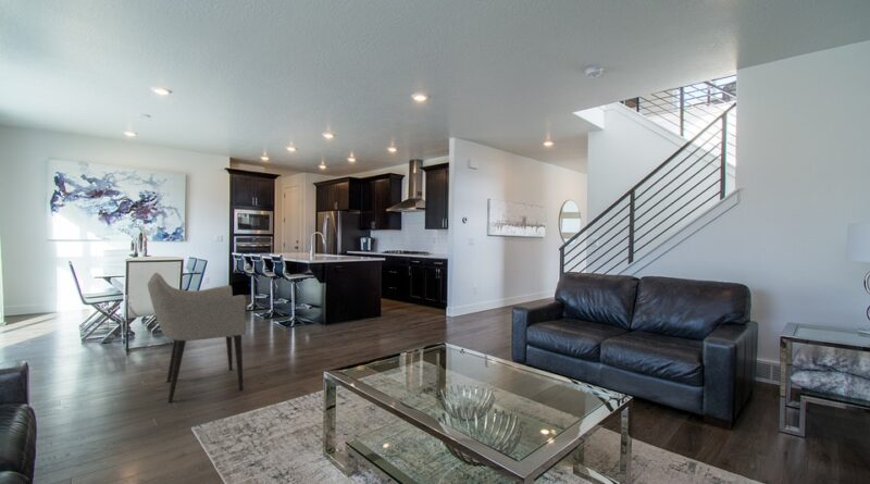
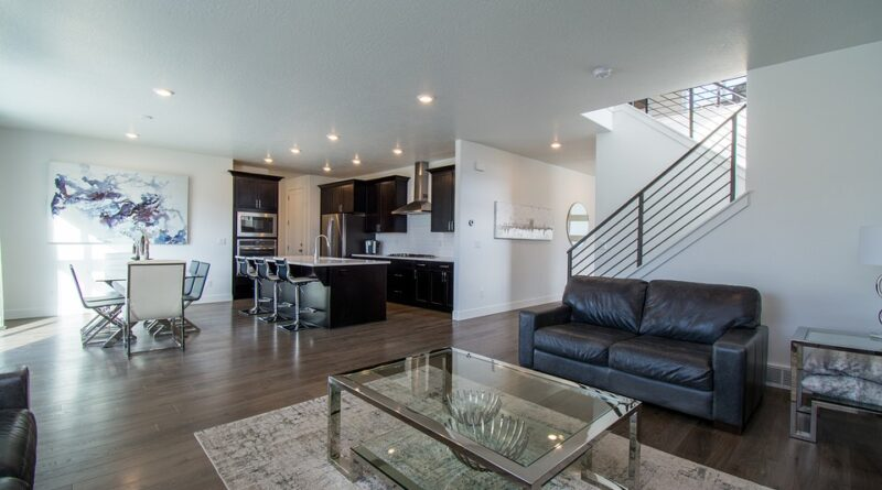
- armchair [147,272,247,404]
